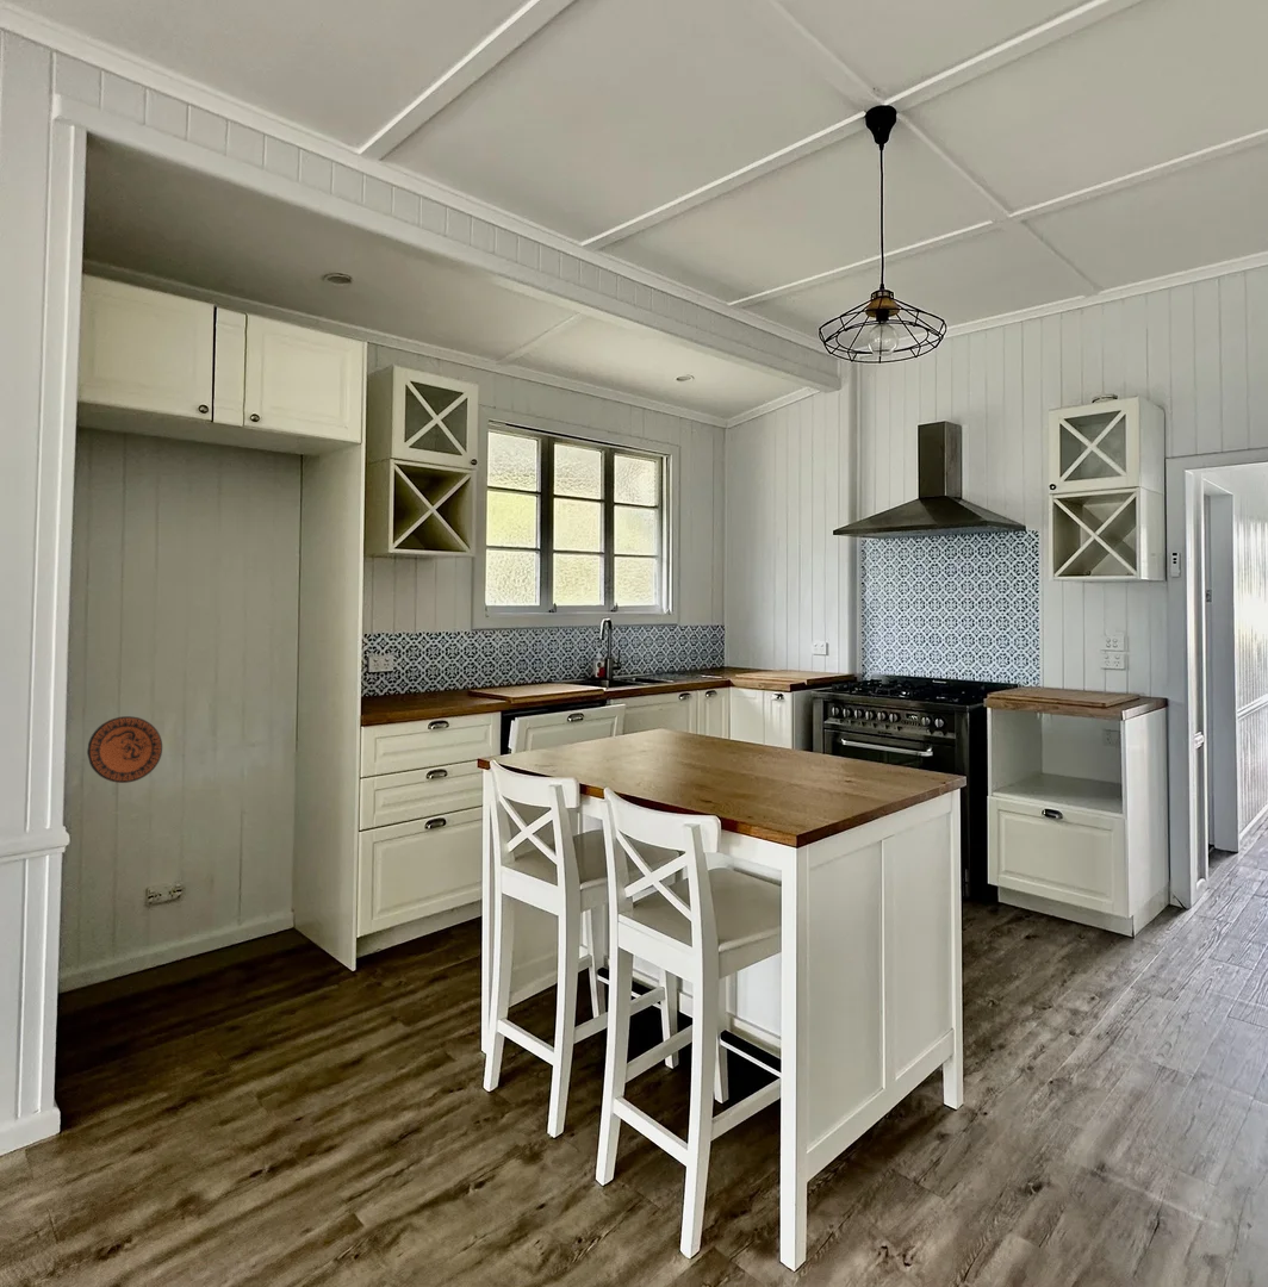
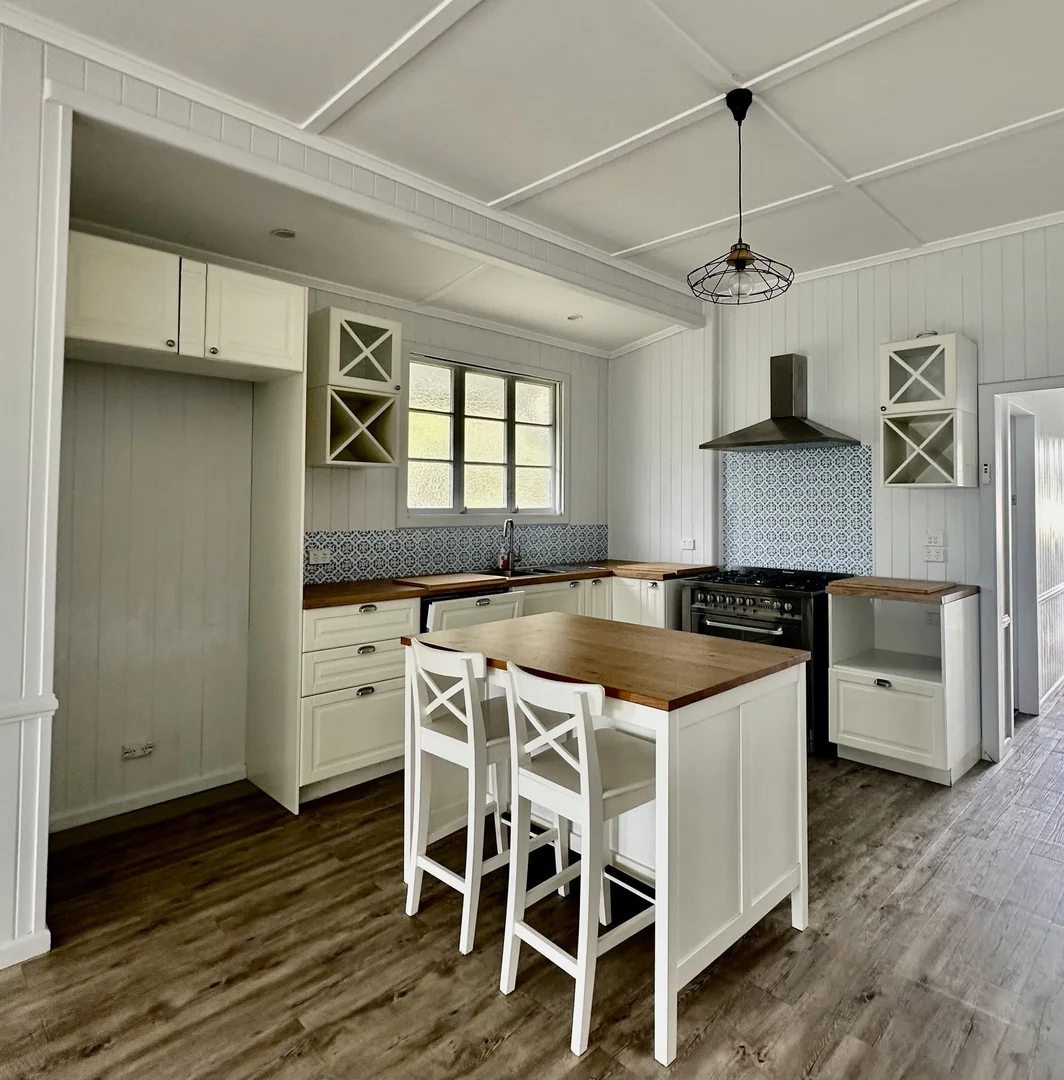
- decorative plate [86,715,163,784]
